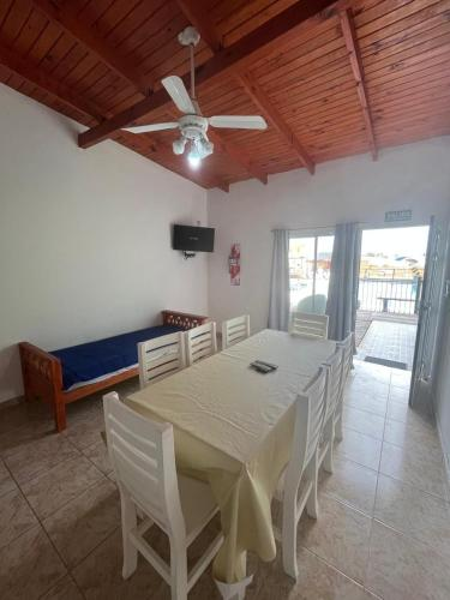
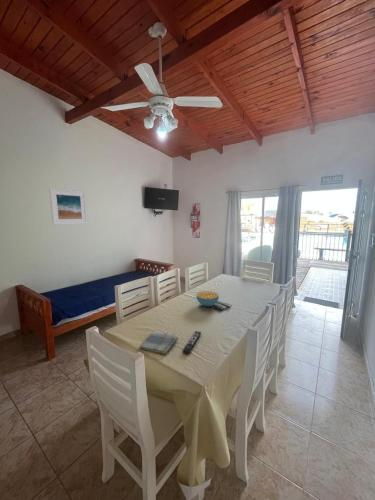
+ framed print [48,187,88,226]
+ remote control [181,330,202,355]
+ dish towel [138,331,178,355]
+ cereal bowl [195,290,220,308]
